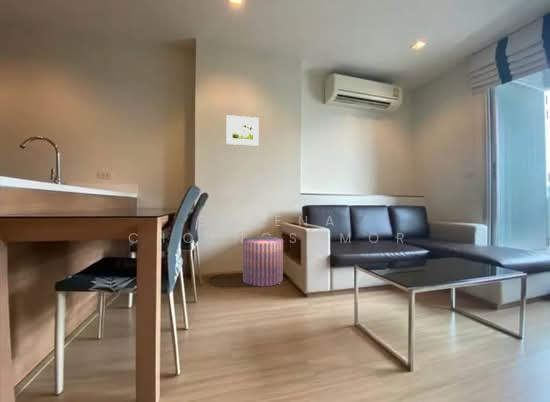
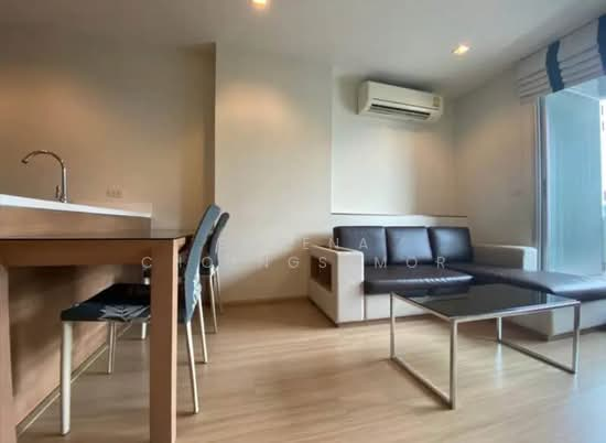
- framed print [225,114,260,147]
- pouf [242,236,284,287]
